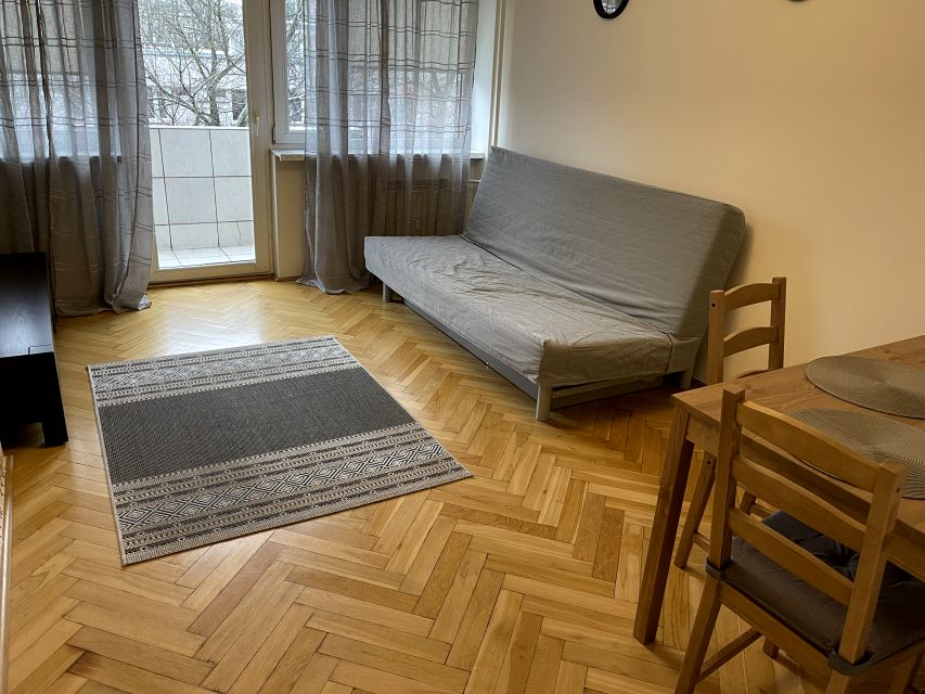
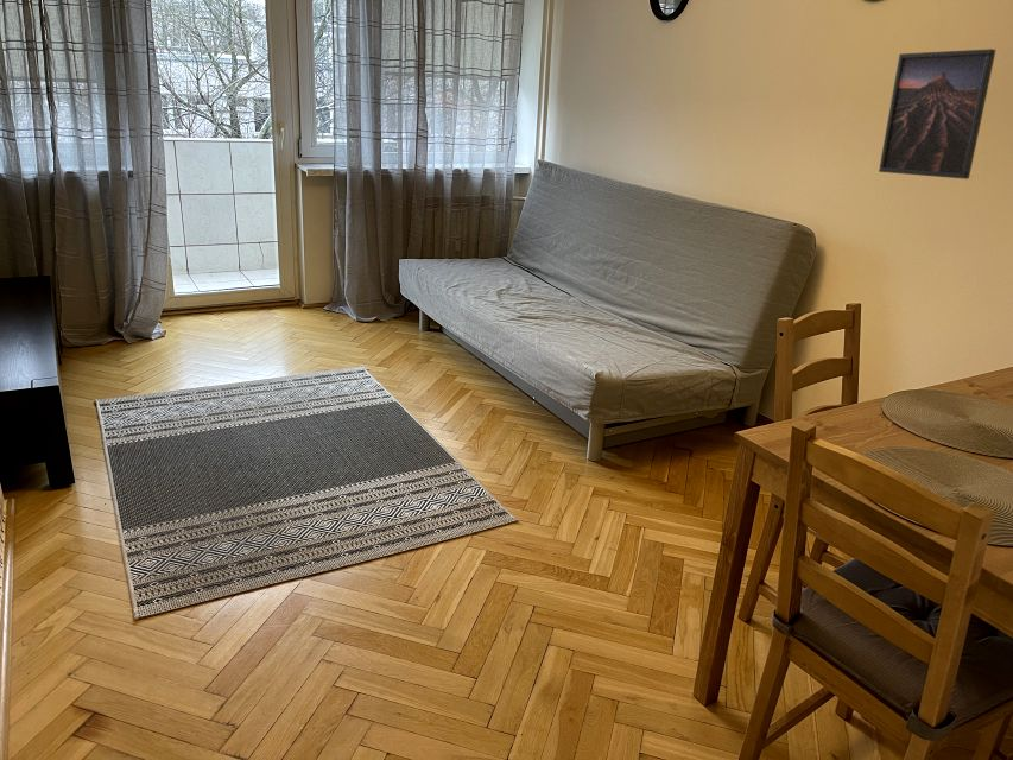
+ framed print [878,48,996,180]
